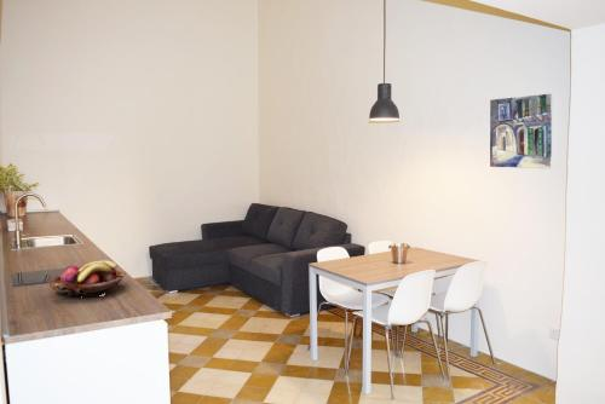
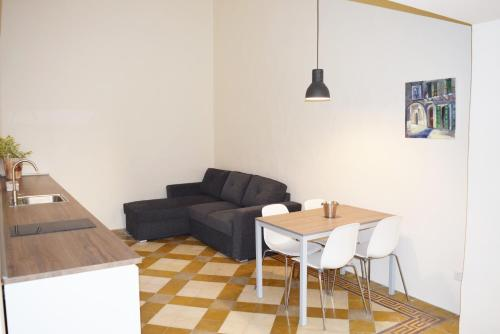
- fruit basket [48,259,127,298]
